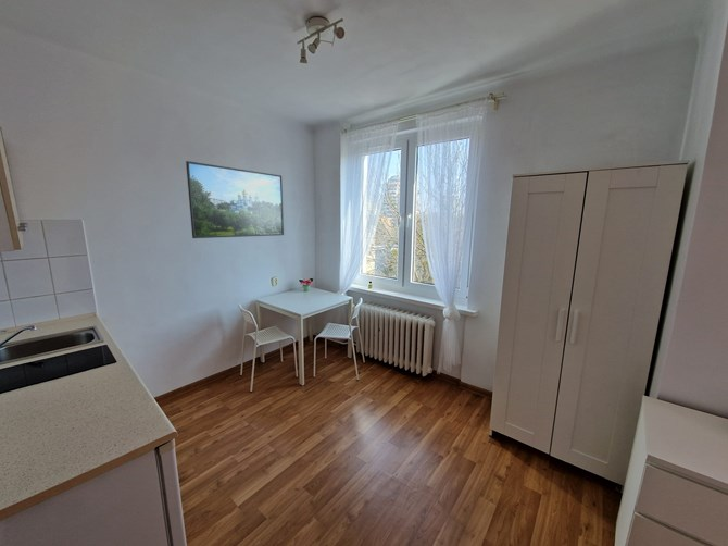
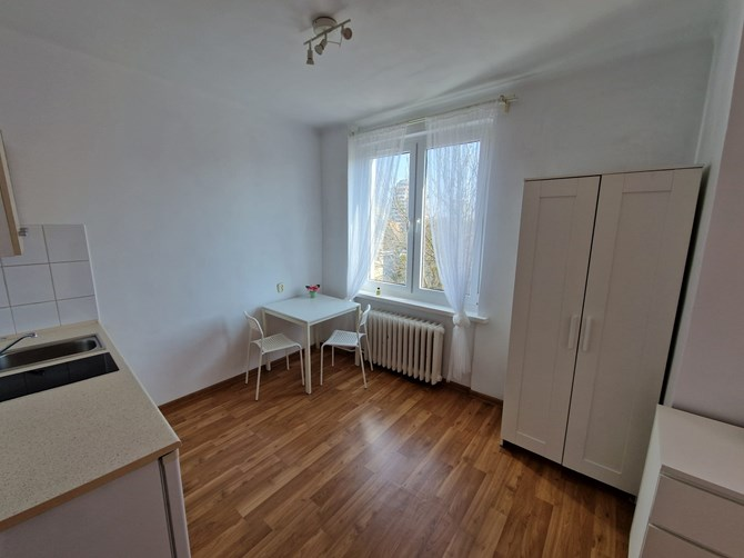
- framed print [185,160,285,239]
